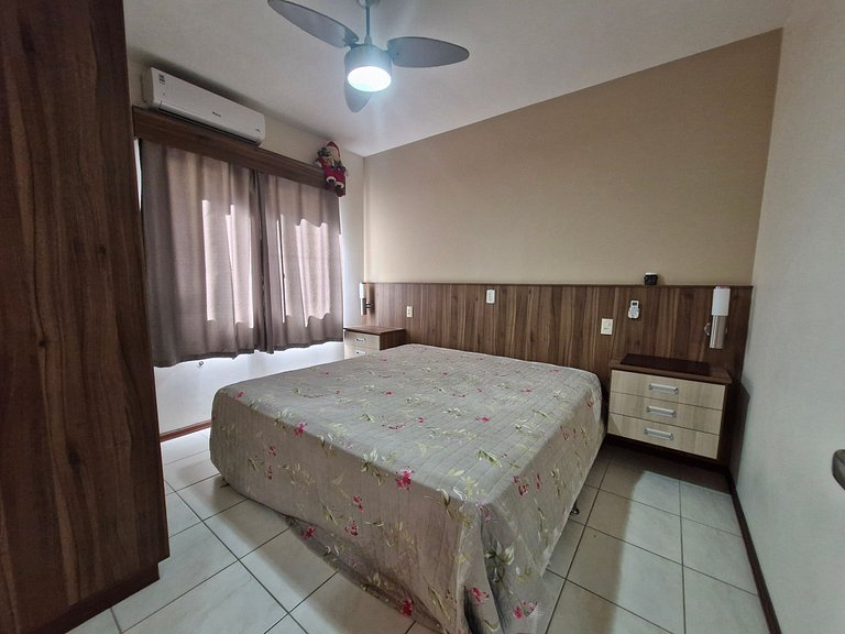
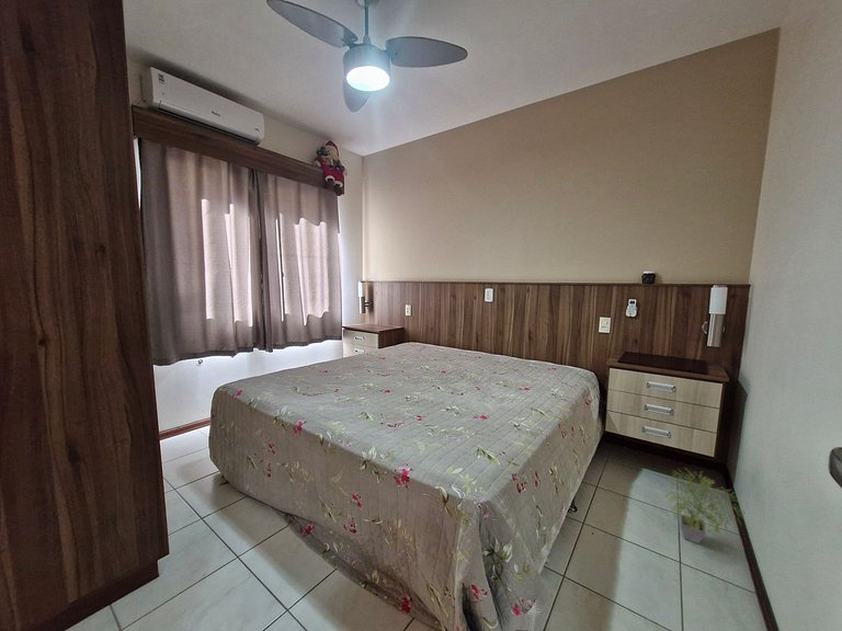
+ potted plant [662,466,750,544]
